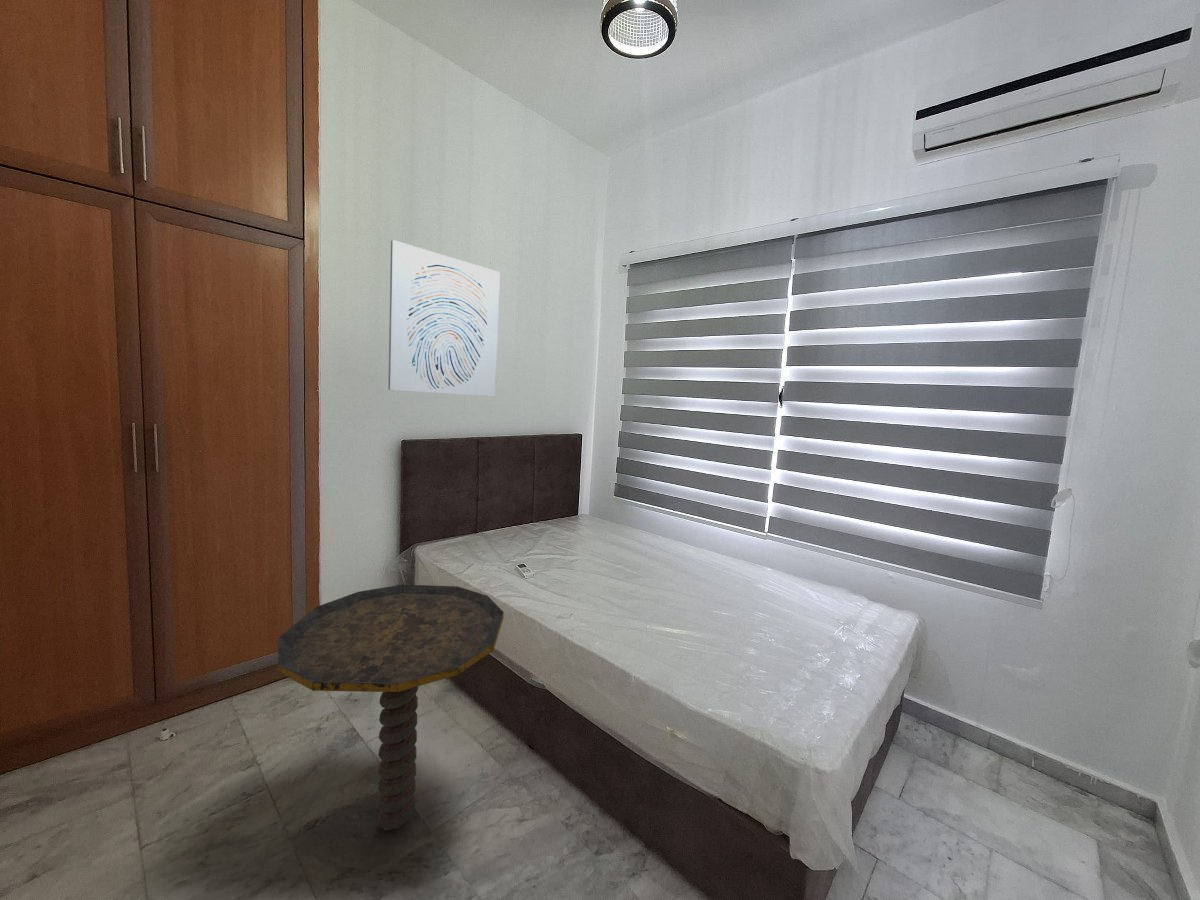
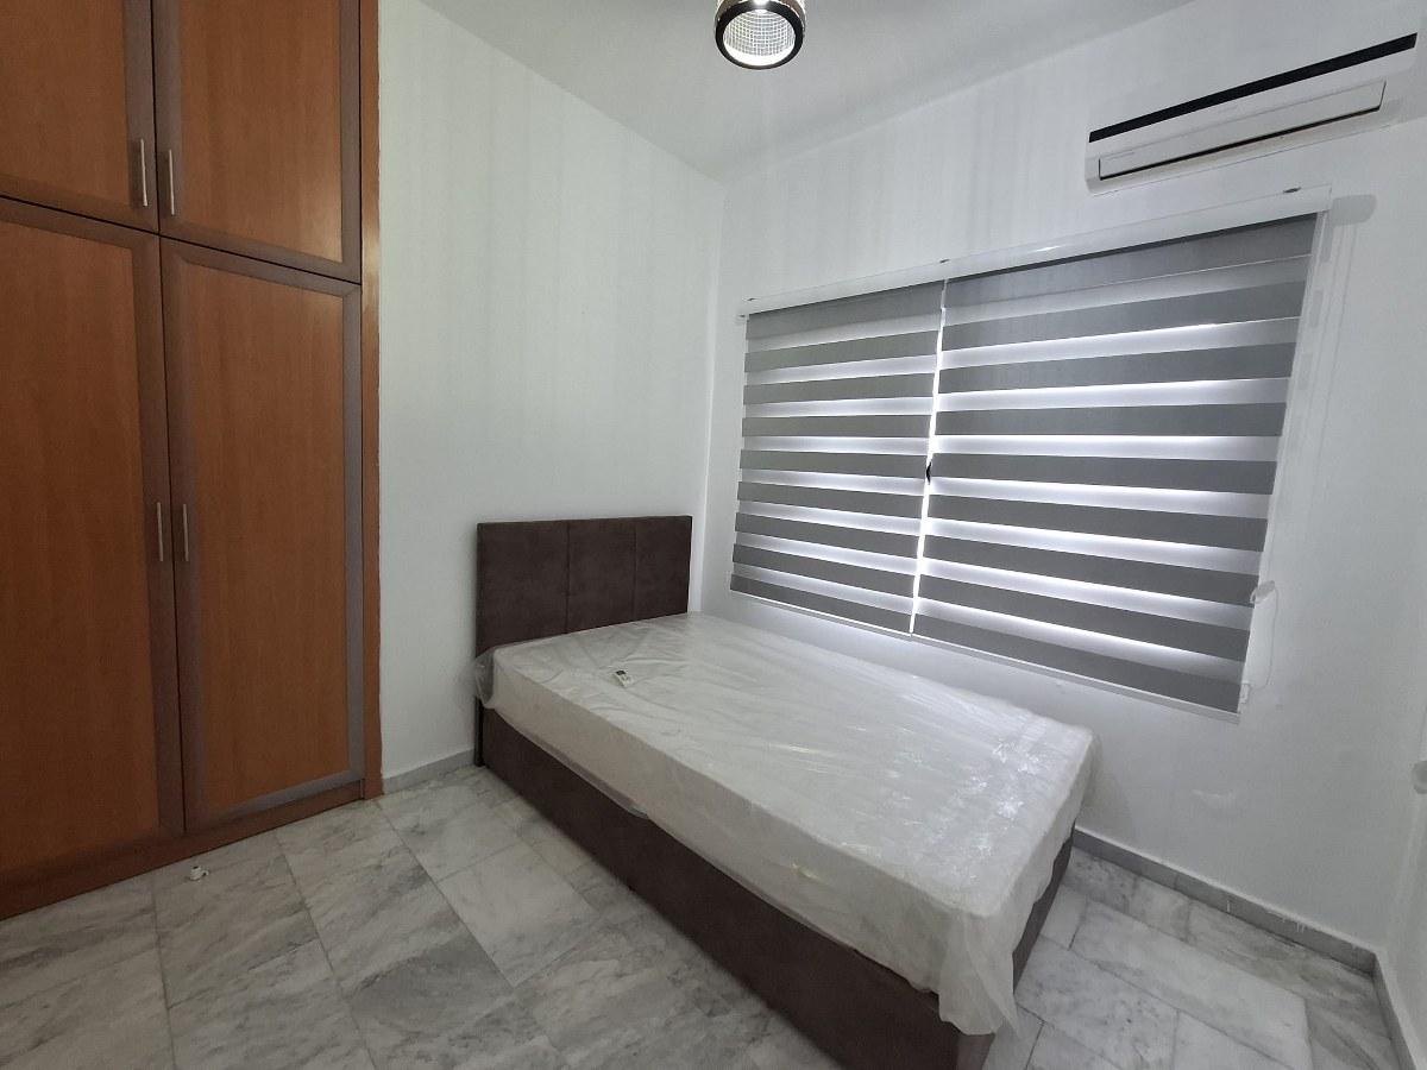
- side table [277,584,505,831]
- wall art [387,239,501,398]
